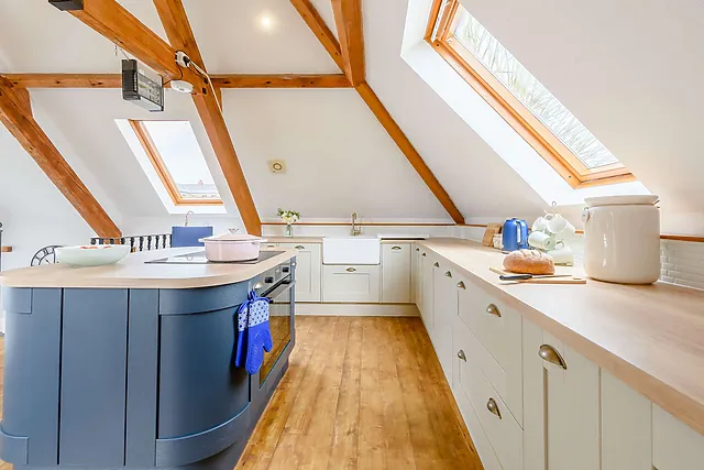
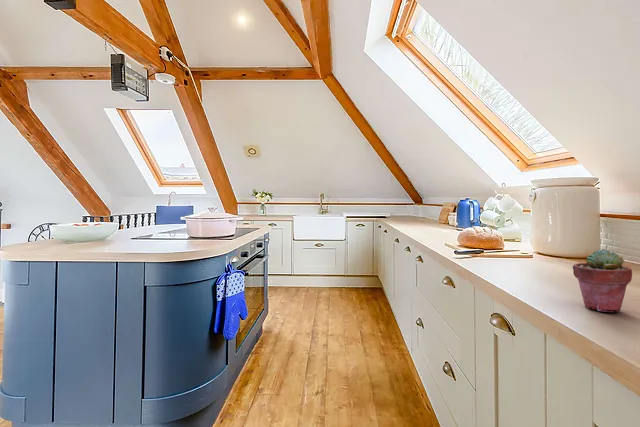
+ potted succulent [572,248,633,313]
